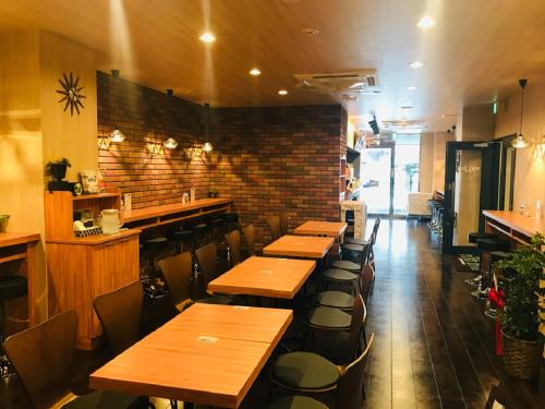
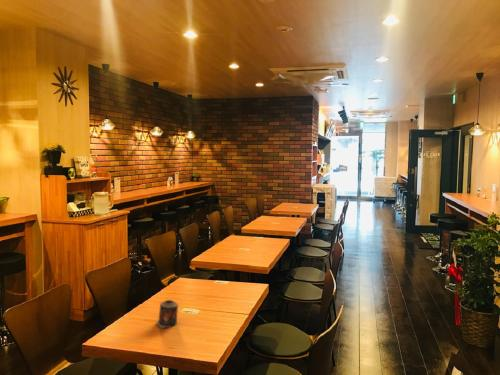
+ candle [155,299,179,330]
